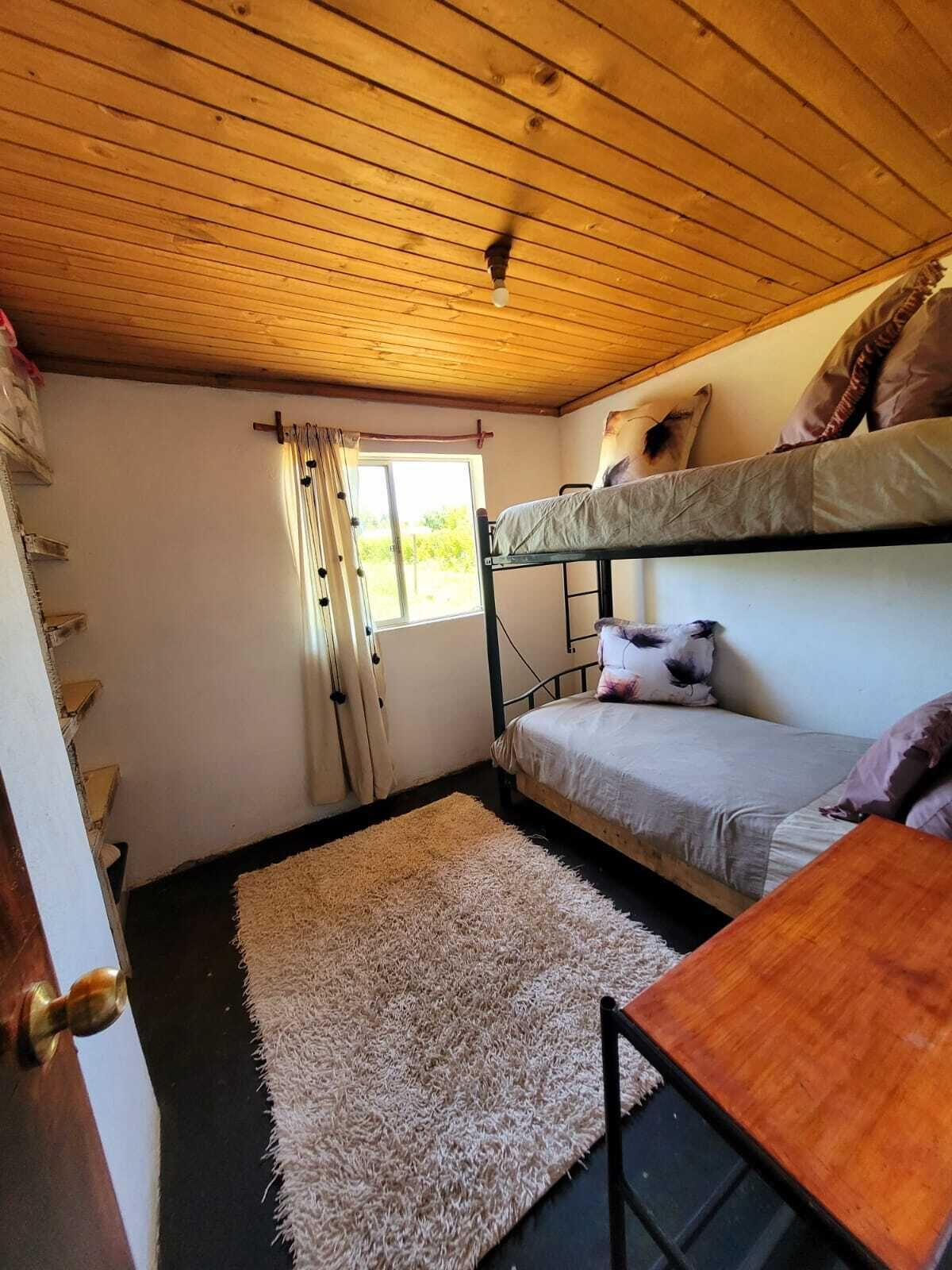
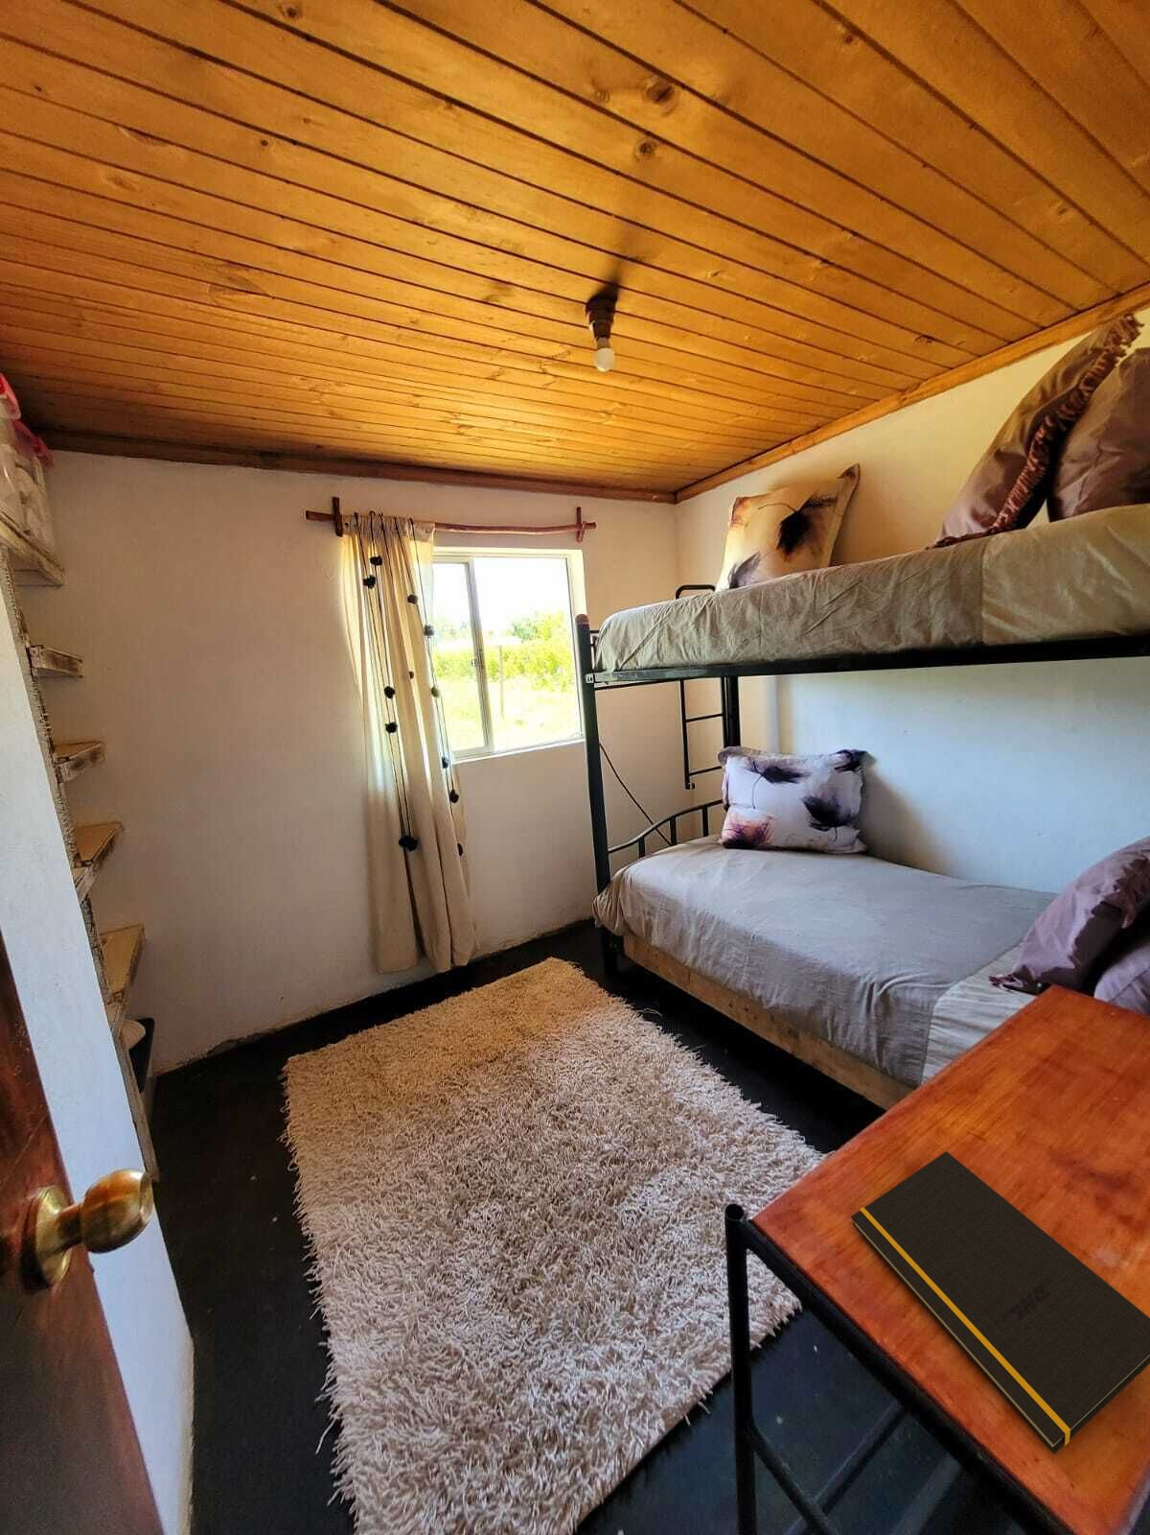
+ notepad [850,1151,1150,1454]
